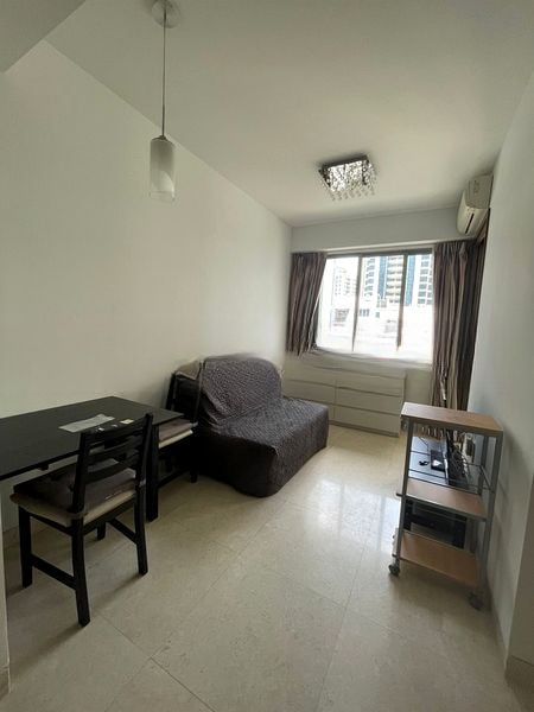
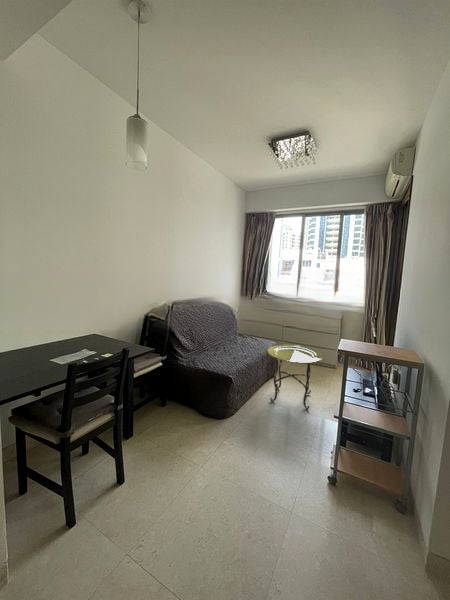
+ side table [267,344,324,411]
